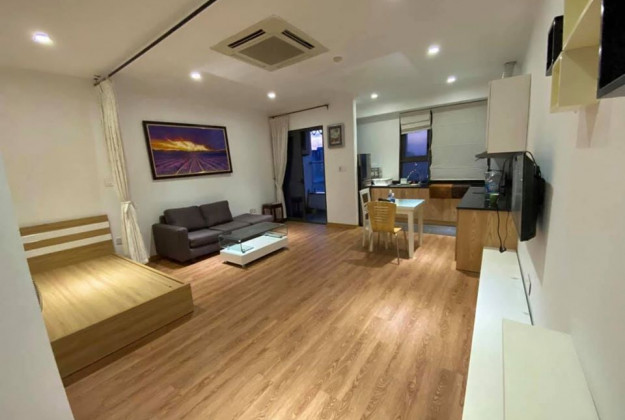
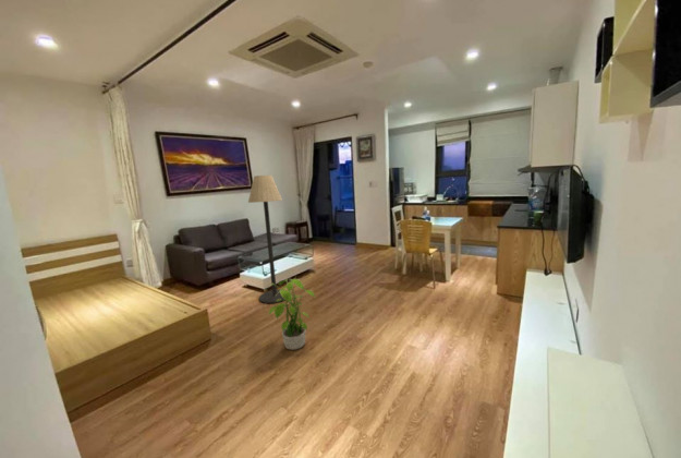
+ potted plant [263,275,316,351]
+ floor lamp [247,174,285,304]
